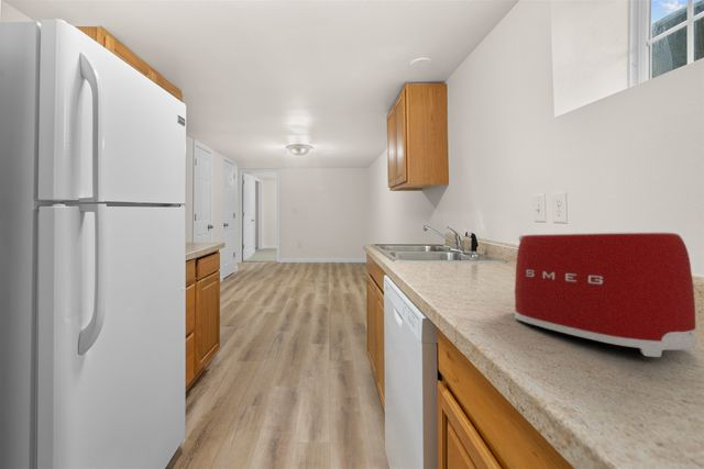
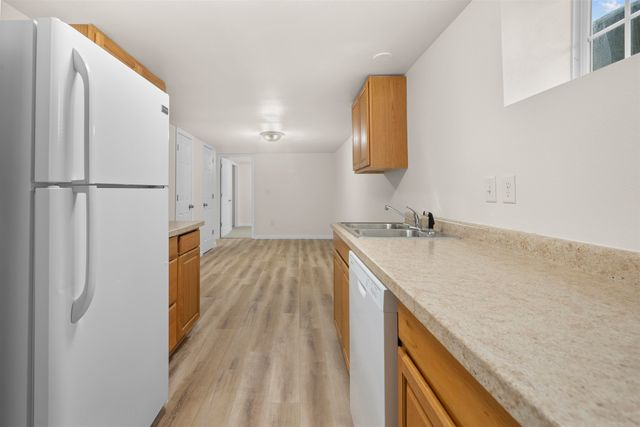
- toaster [514,231,697,358]
